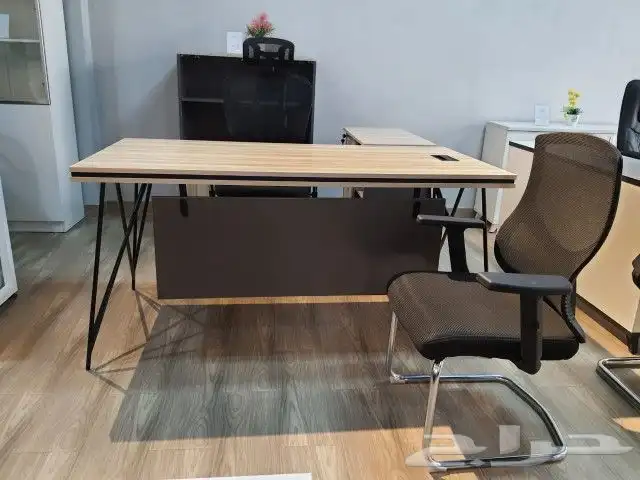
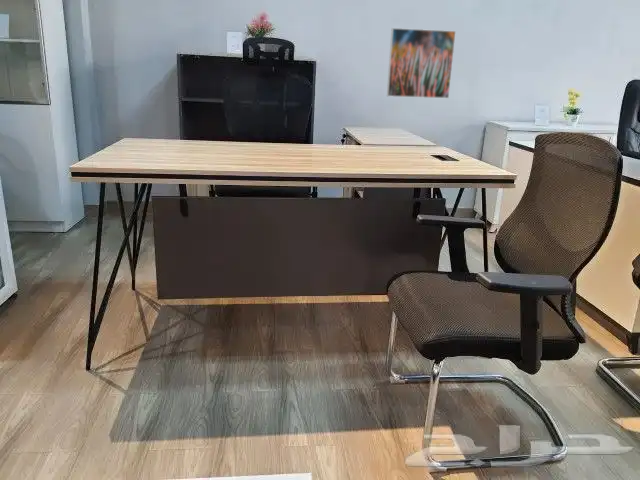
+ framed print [386,27,457,99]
